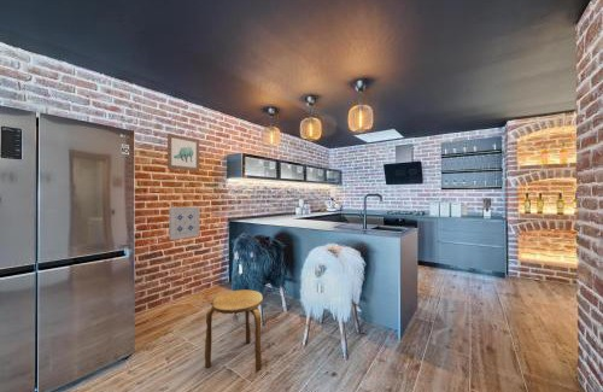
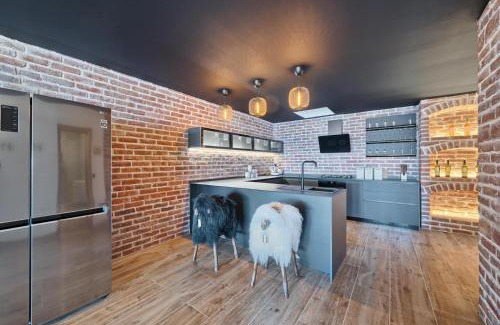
- wall art [168,205,201,241]
- wall art [166,133,200,172]
- stool [204,288,264,371]
